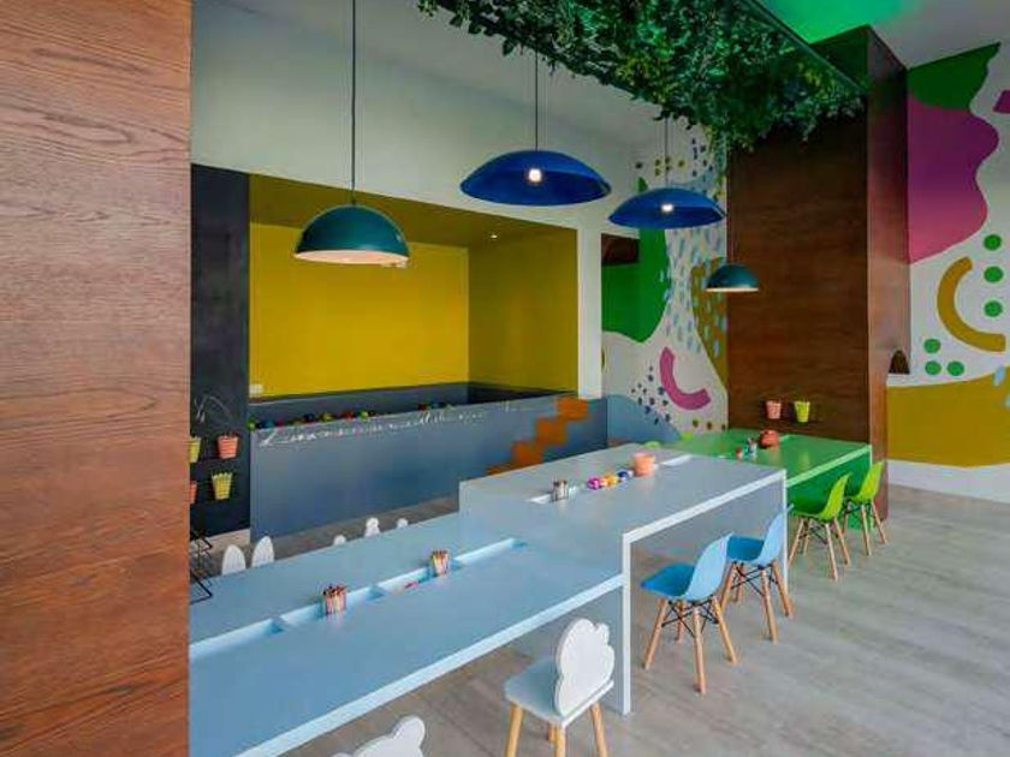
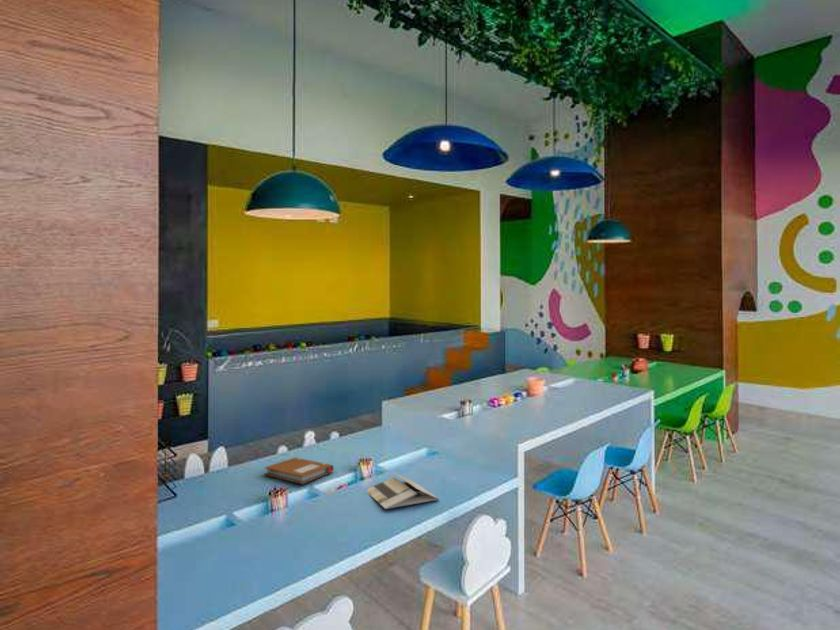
+ notebook [263,456,334,485]
+ brochure [366,471,440,510]
